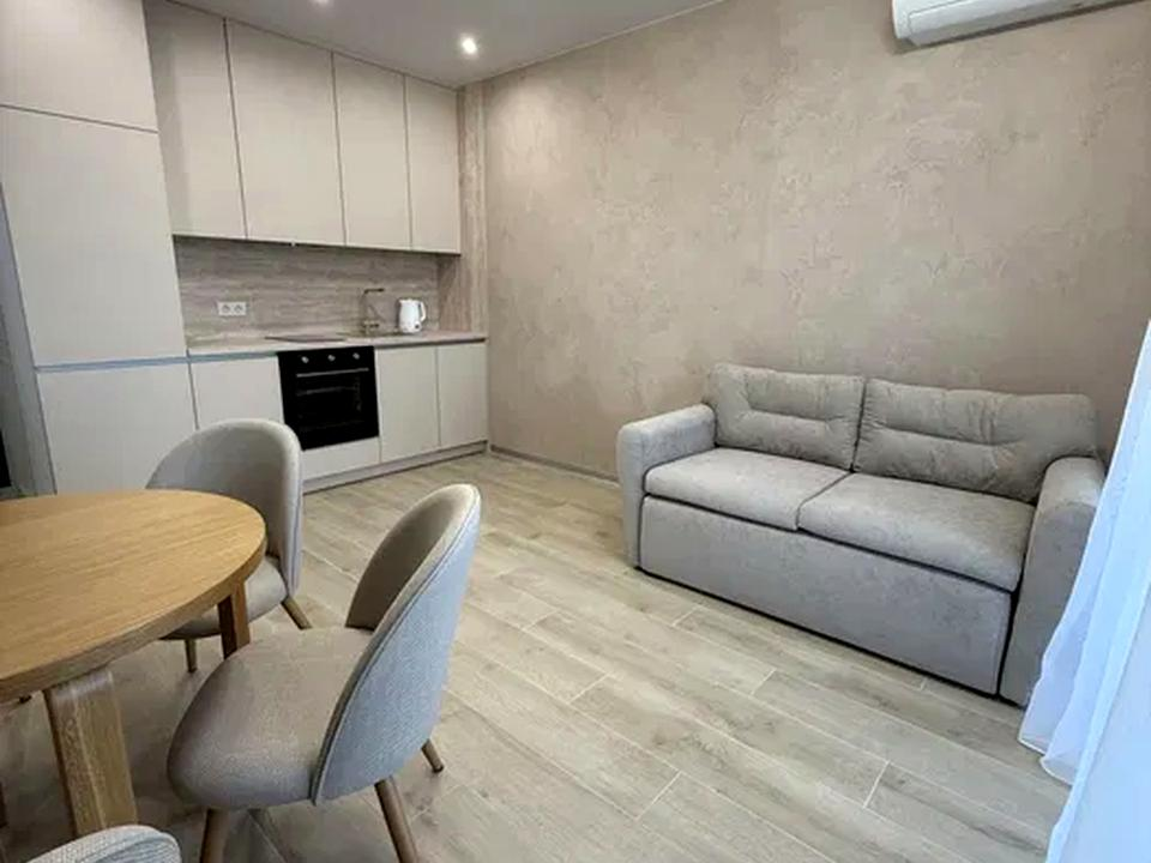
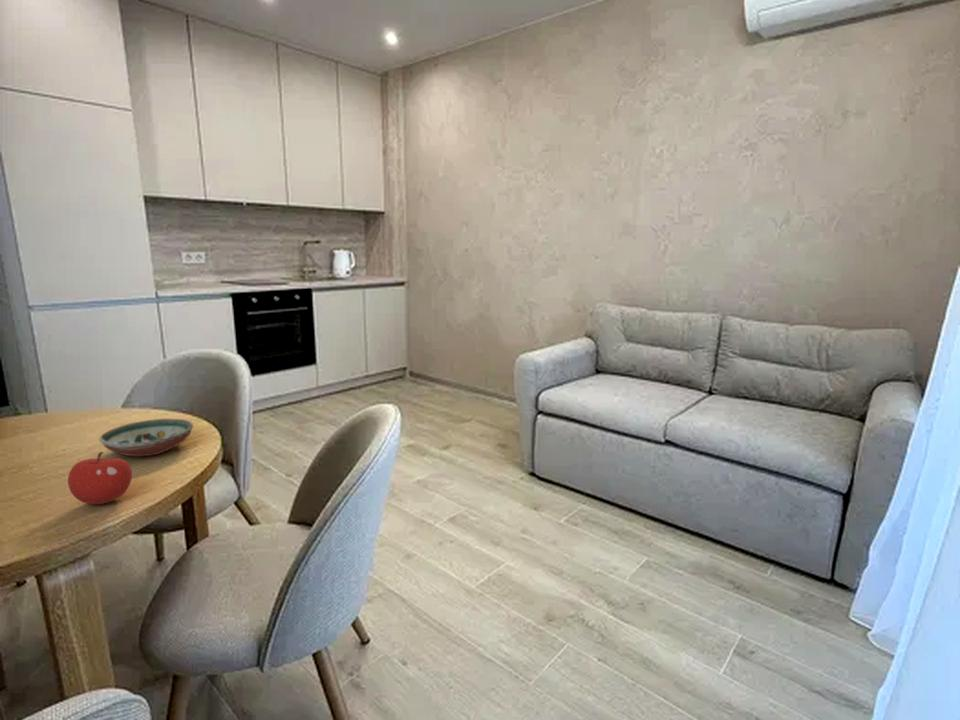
+ fruit [67,451,133,505]
+ decorative bowl [98,417,194,457]
